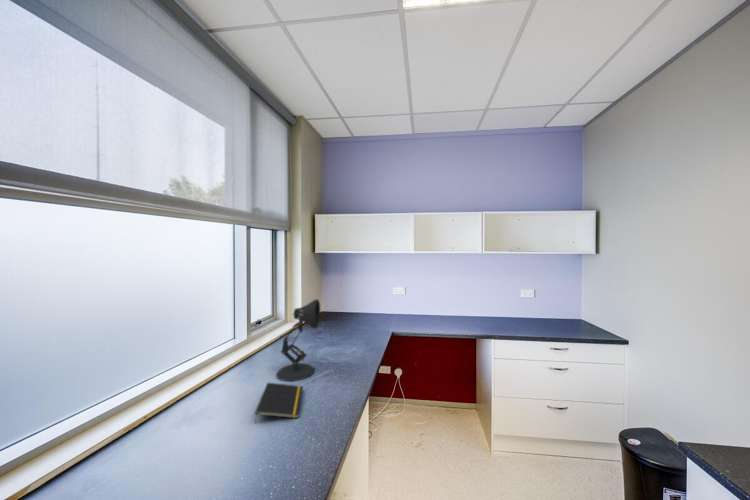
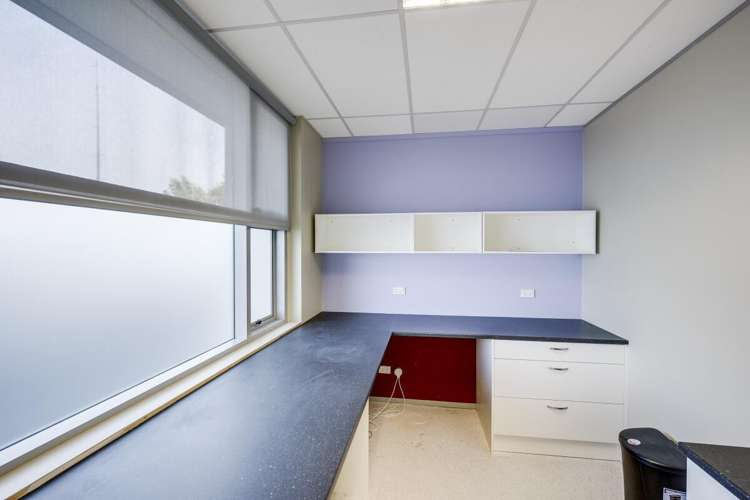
- notepad [254,382,304,425]
- desk lamp [275,298,321,382]
